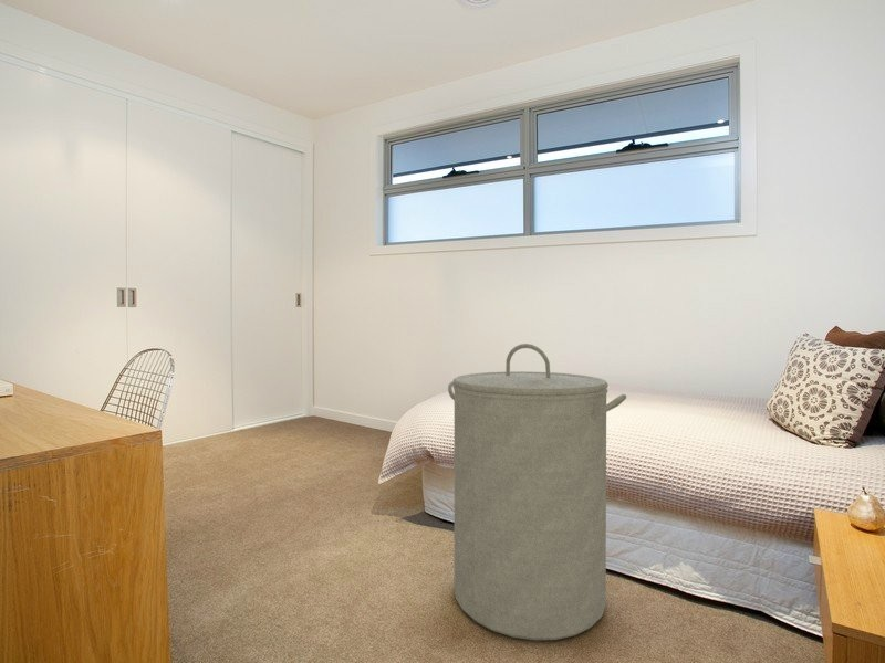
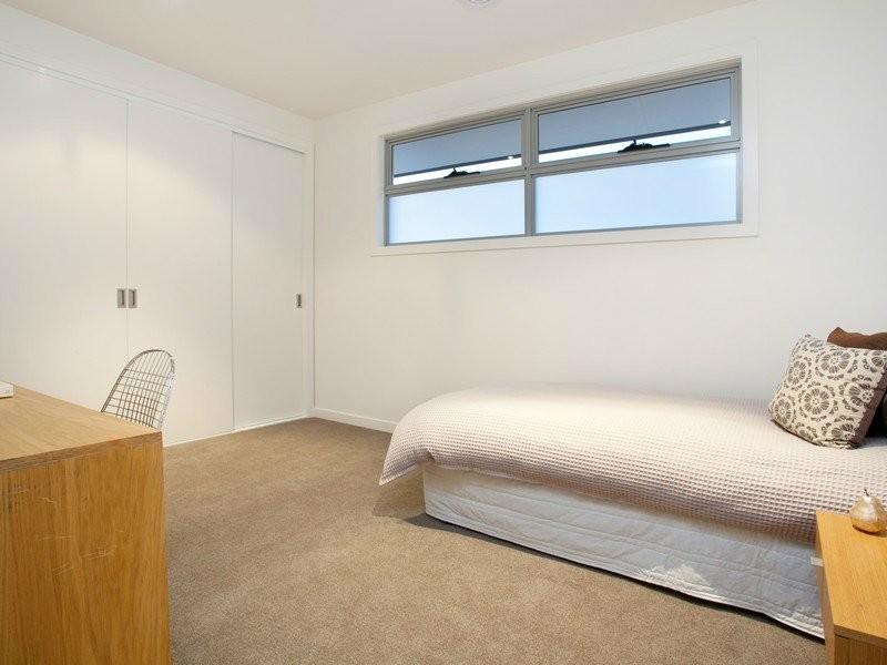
- laundry hamper [447,343,627,641]
